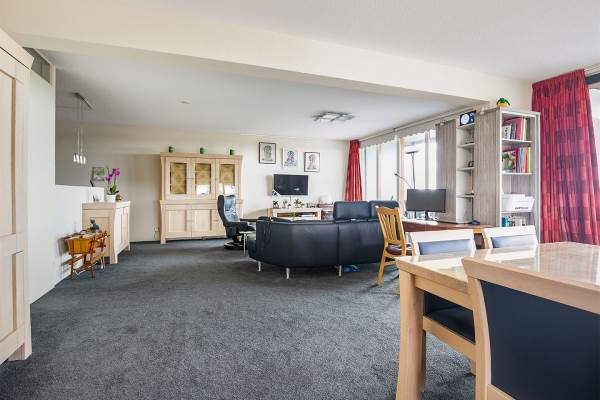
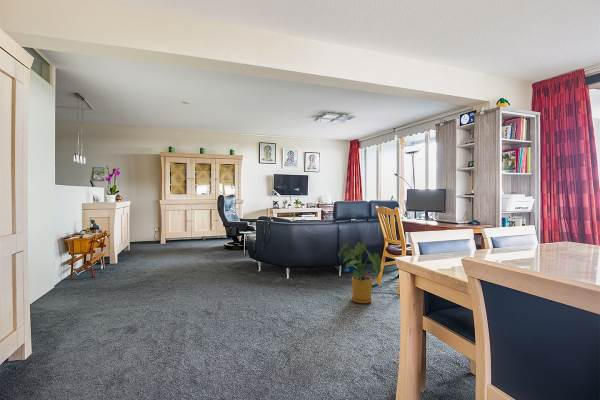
+ house plant [337,241,382,304]
